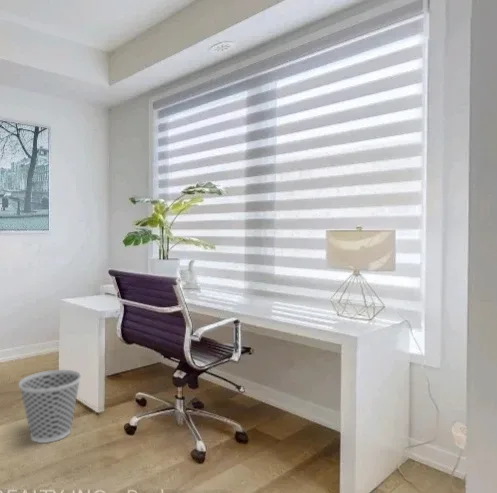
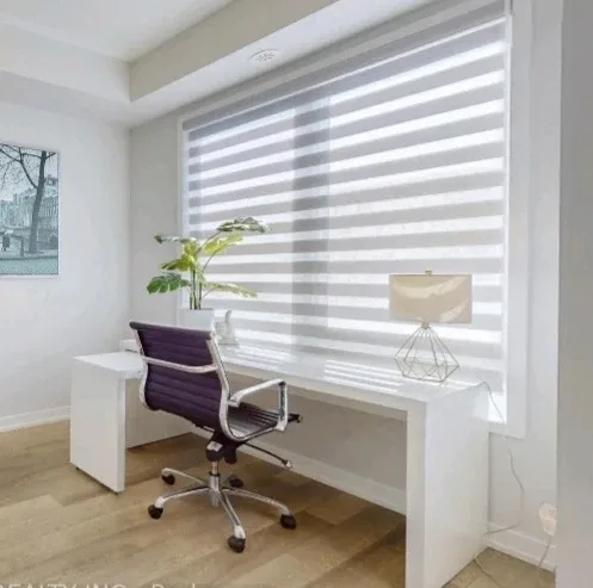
- wastebasket [18,369,82,444]
